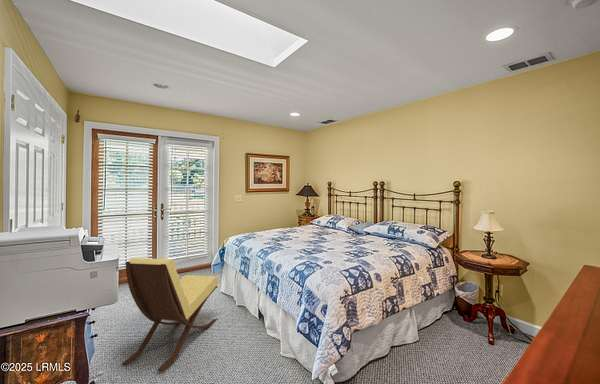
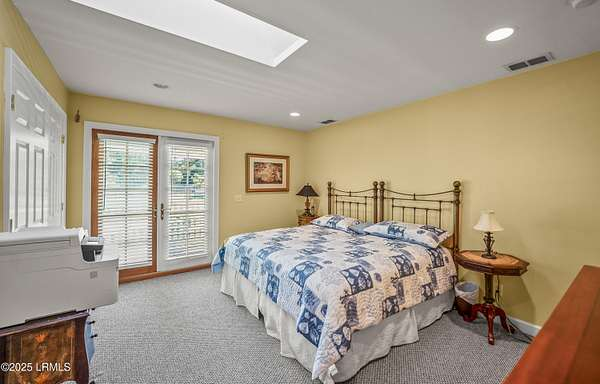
- lounge chair [121,257,219,373]
